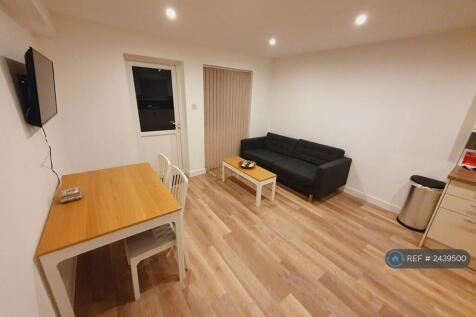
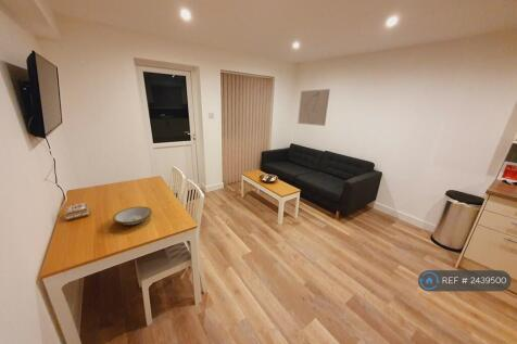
+ wall art [297,88,331,127]
+ bowl [112,205,153,226]
